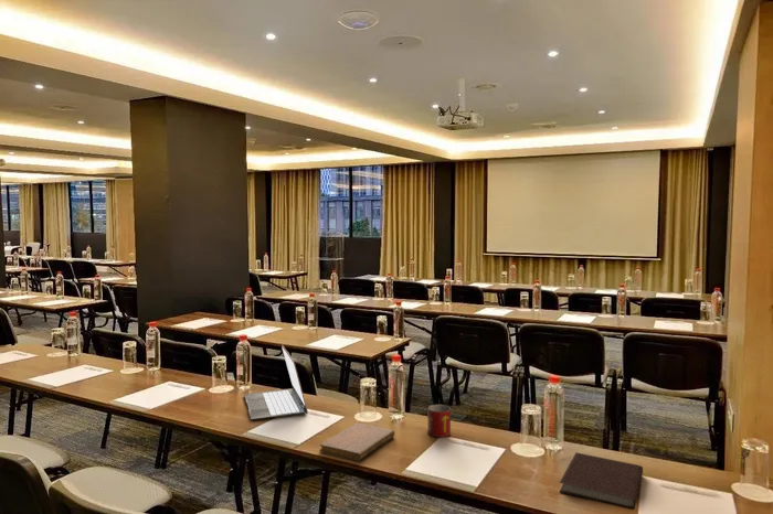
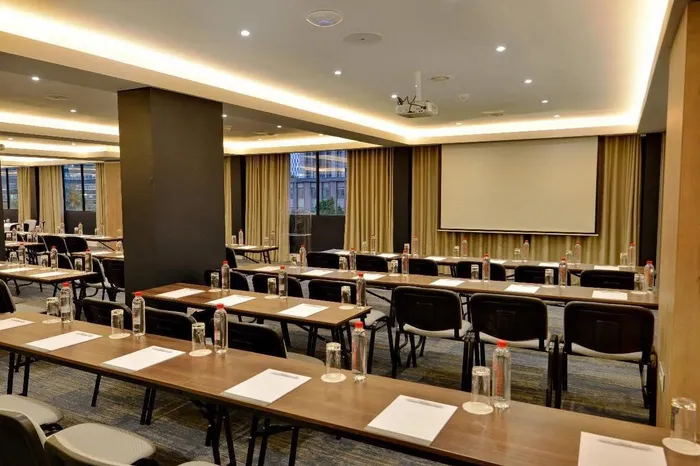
- mug [426,404,452,438]
- laptop [243,343,309,420]
- notebook [318,421,395,462]
- notebook [559,451,644,511]
